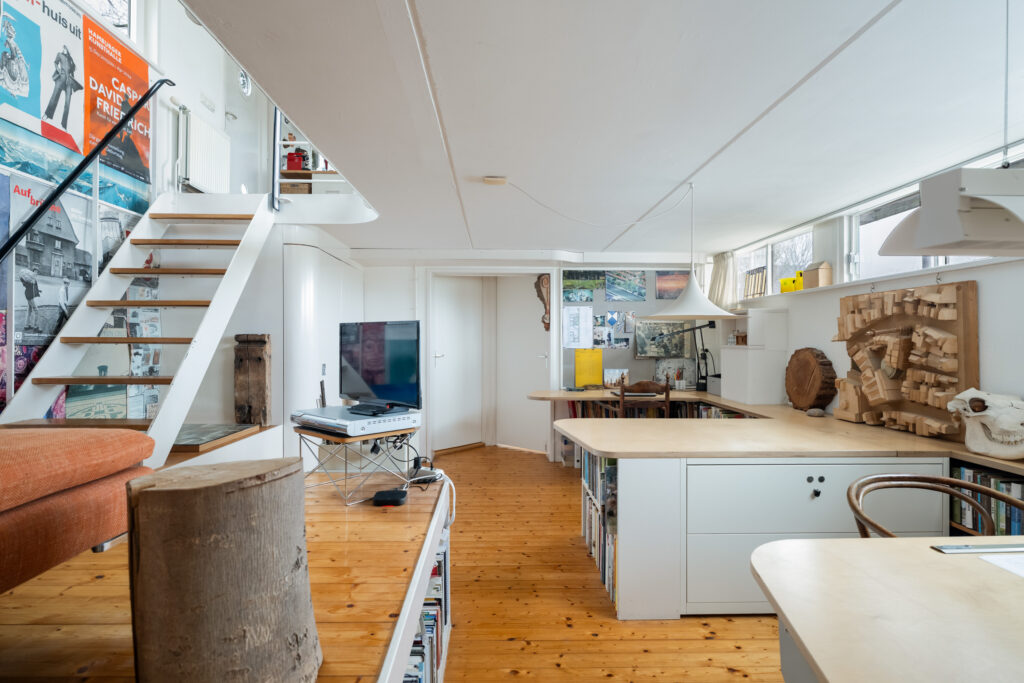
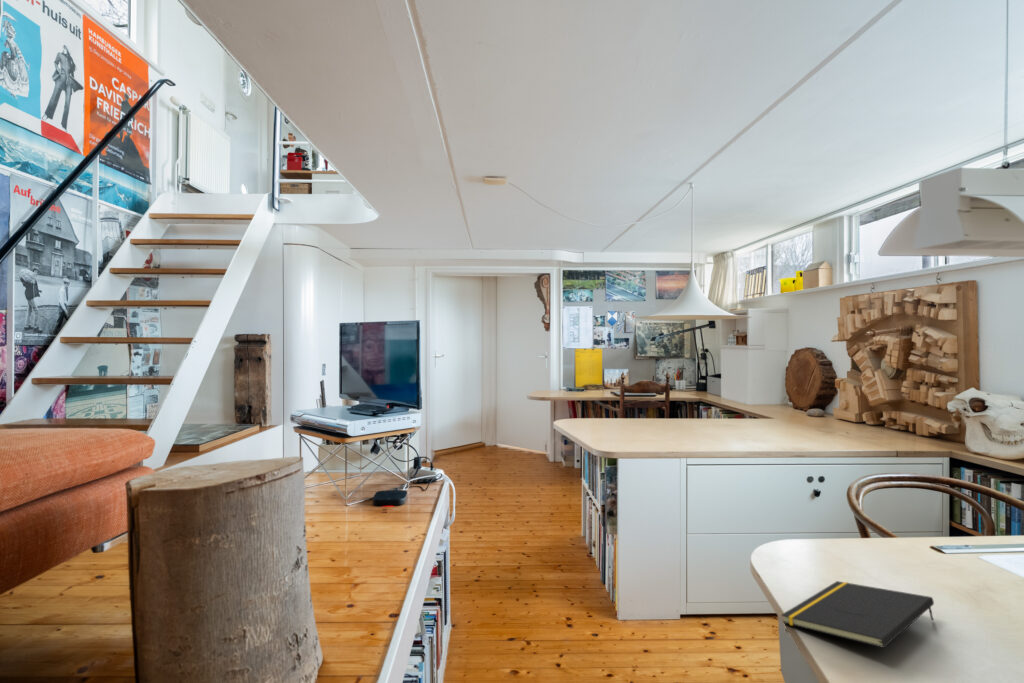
+ notepad [780,580,935,649]
